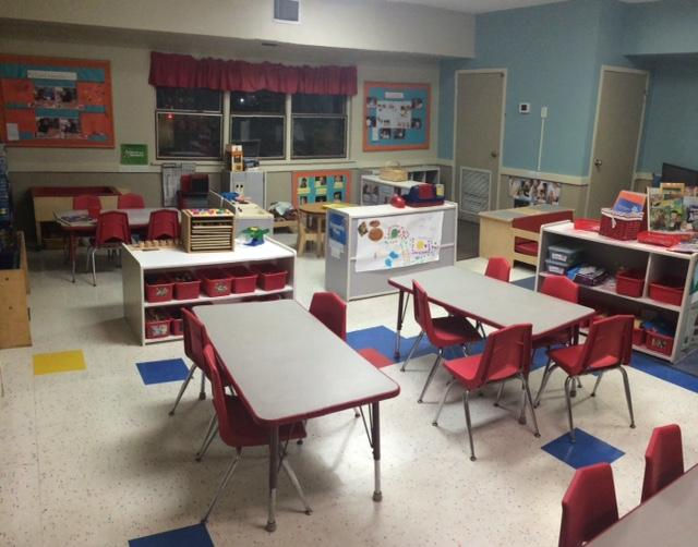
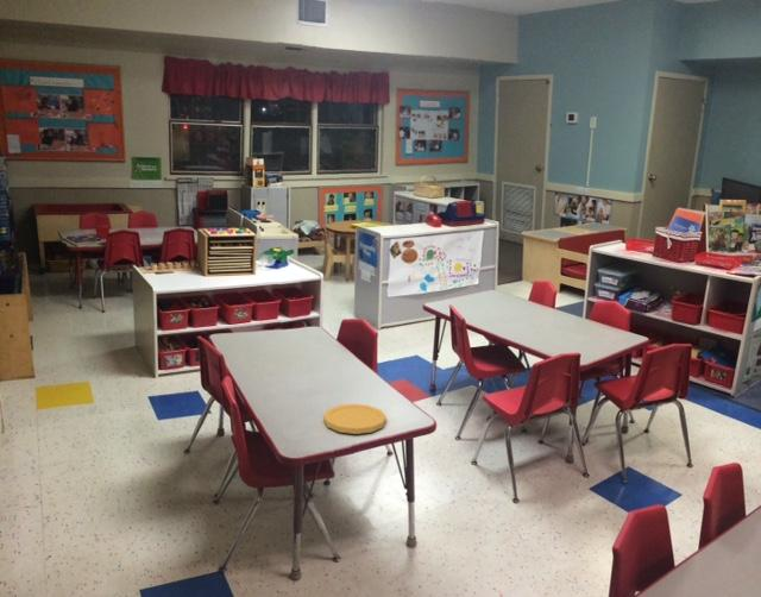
+ plate [322,403,388,435]
